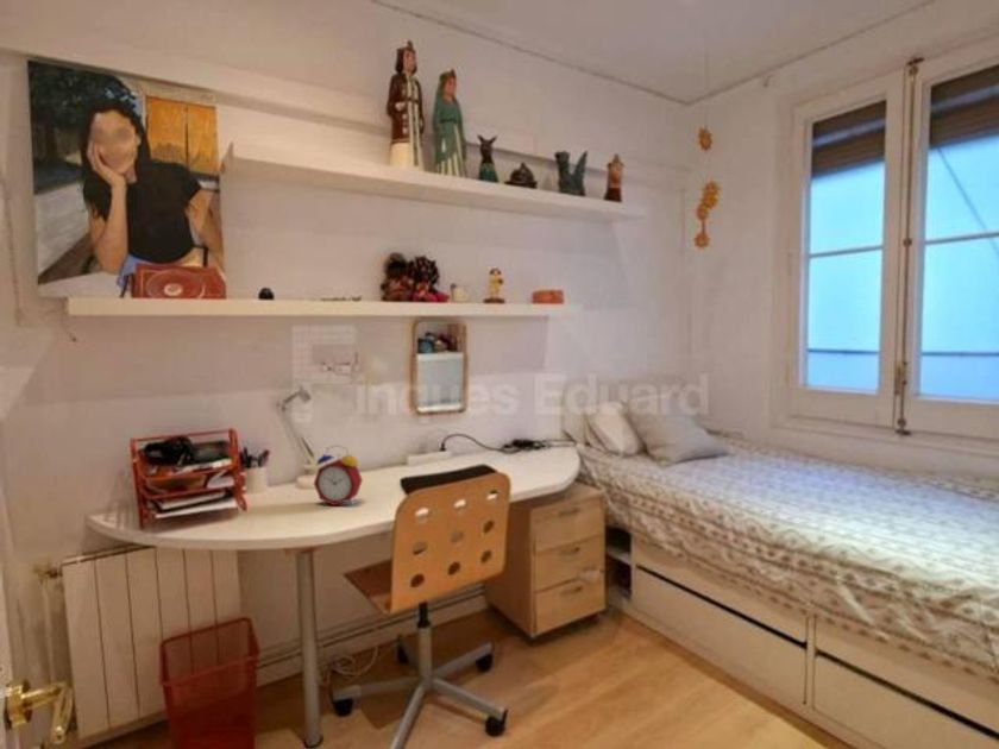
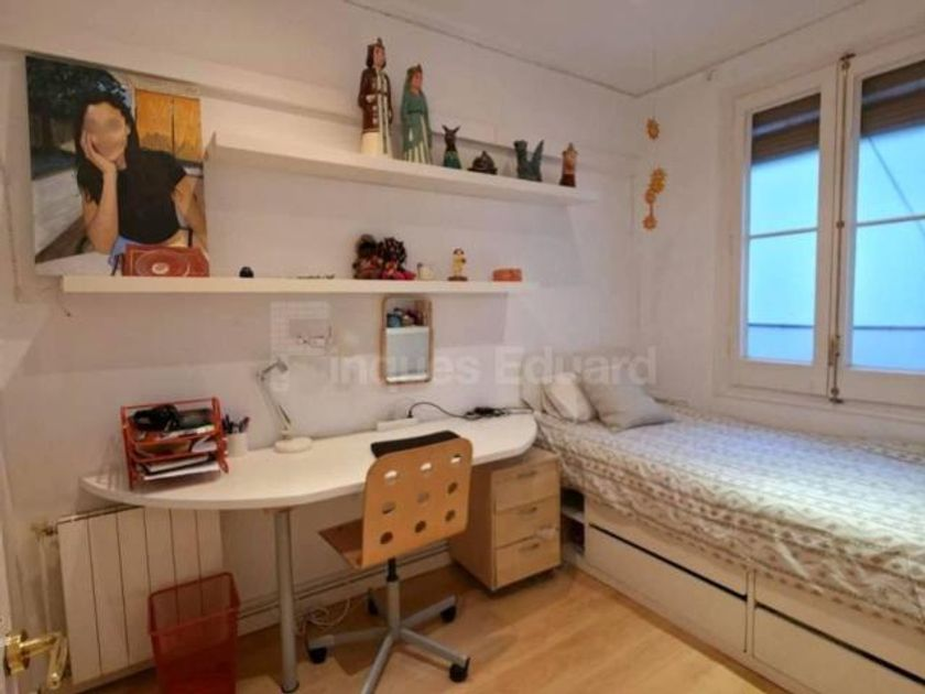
- alarm clock [313,443,364,508]
